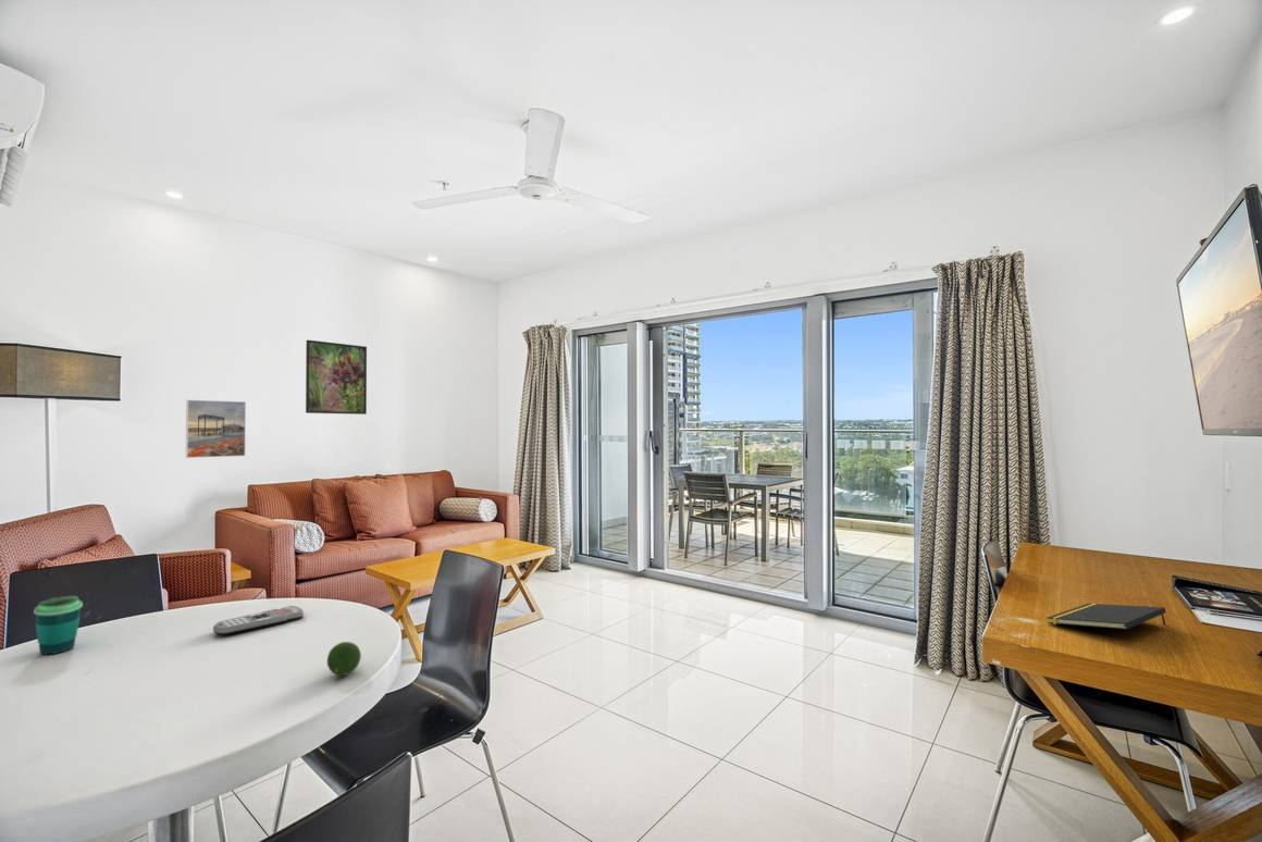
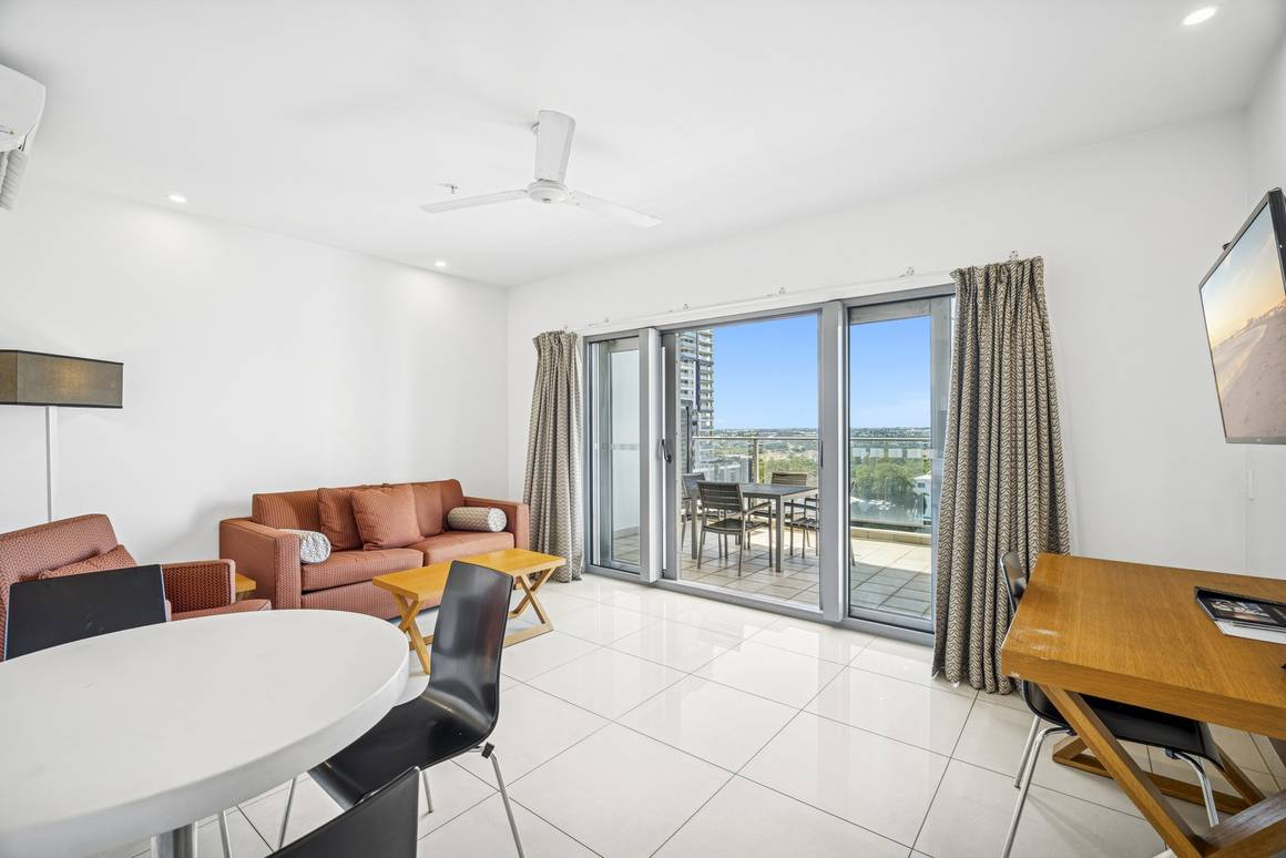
- cup [33,595,84,656]
- fruit [326,641,362,677]
- remote control [212,605,305,636]
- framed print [305,339,368,416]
- notepad [1047,603,1167,631]
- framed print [185,399,247,459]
